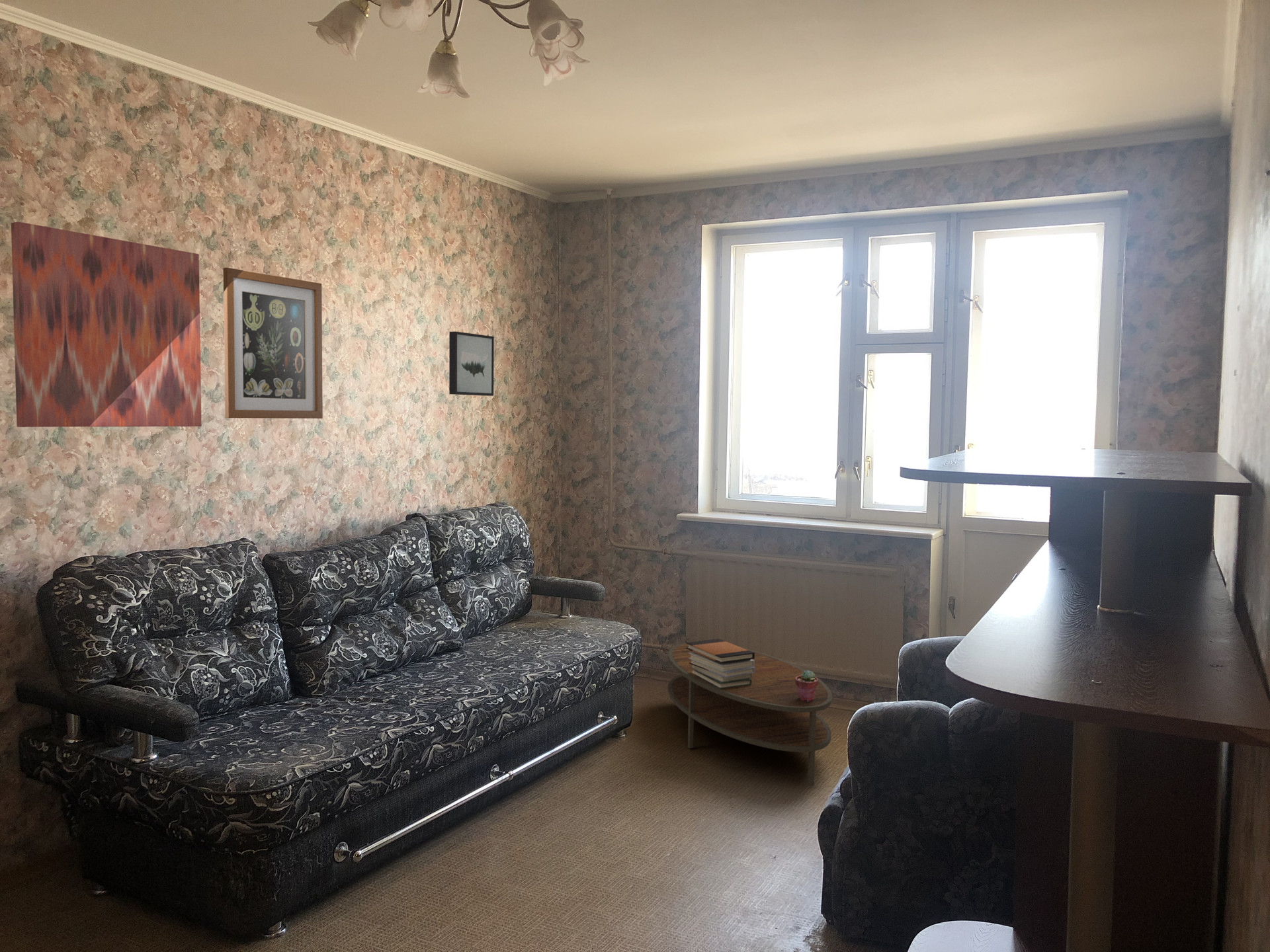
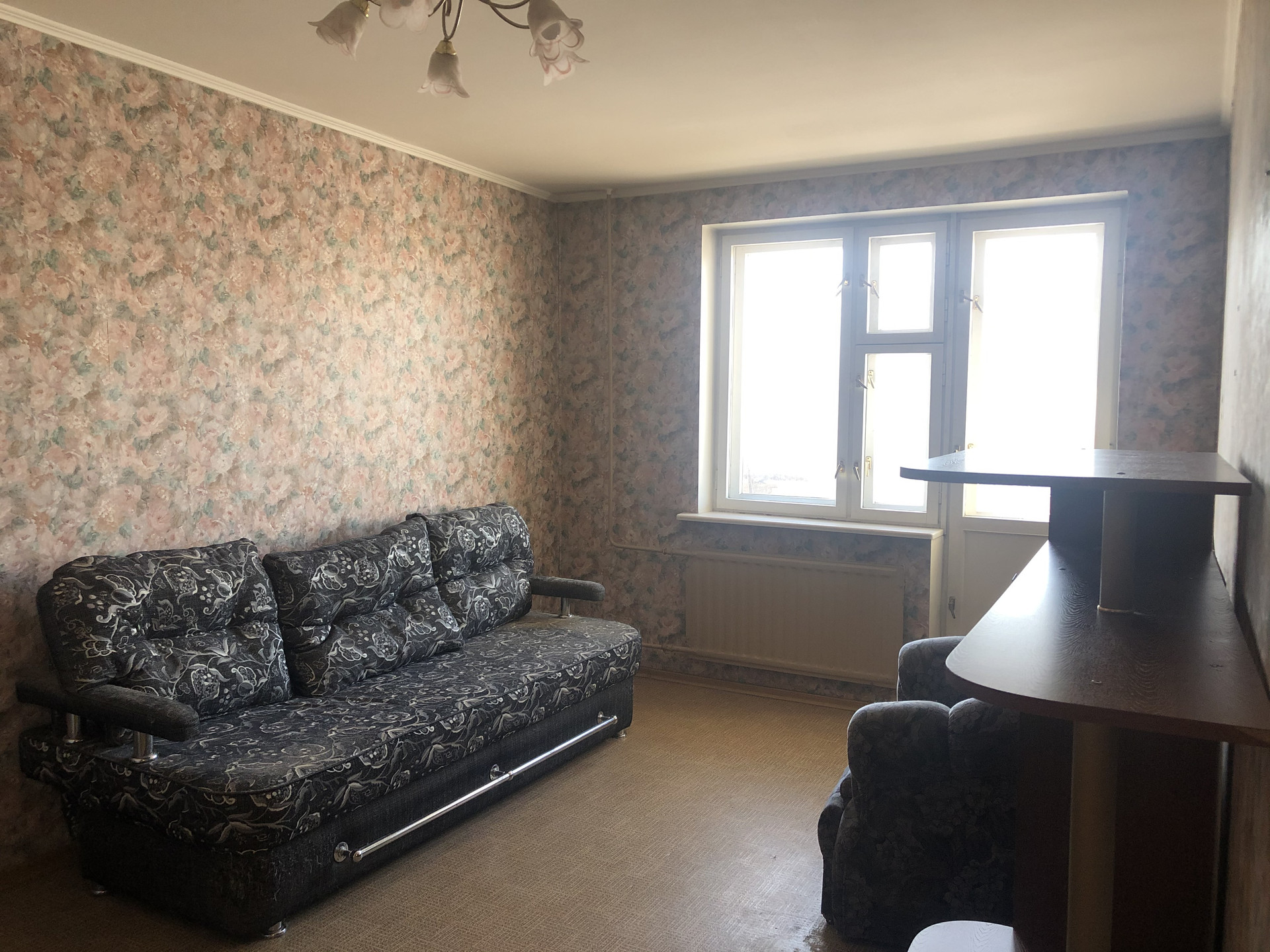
- wall art [222,267,323,419]
- wall art [11,221,202,428]
- wall art [448,331,495,397]
- potted succulent [796,670,818,701]
- book stack [686,638,755,689]
- coffee table [667,642,833,787]
